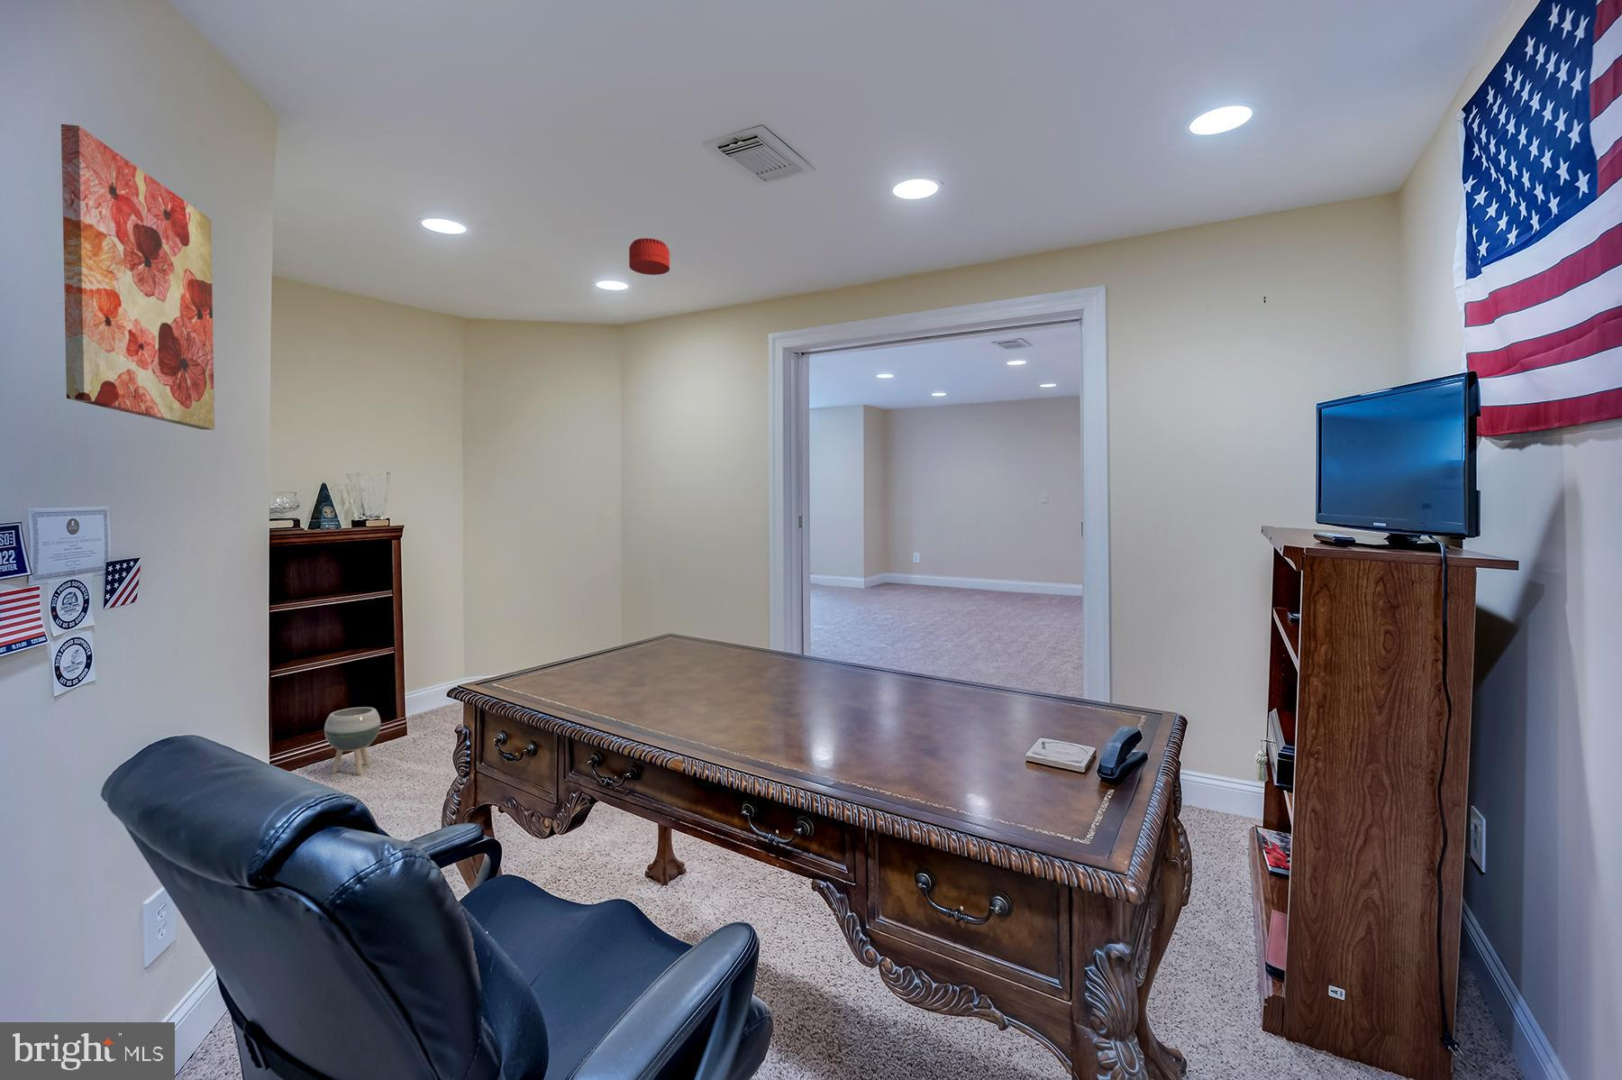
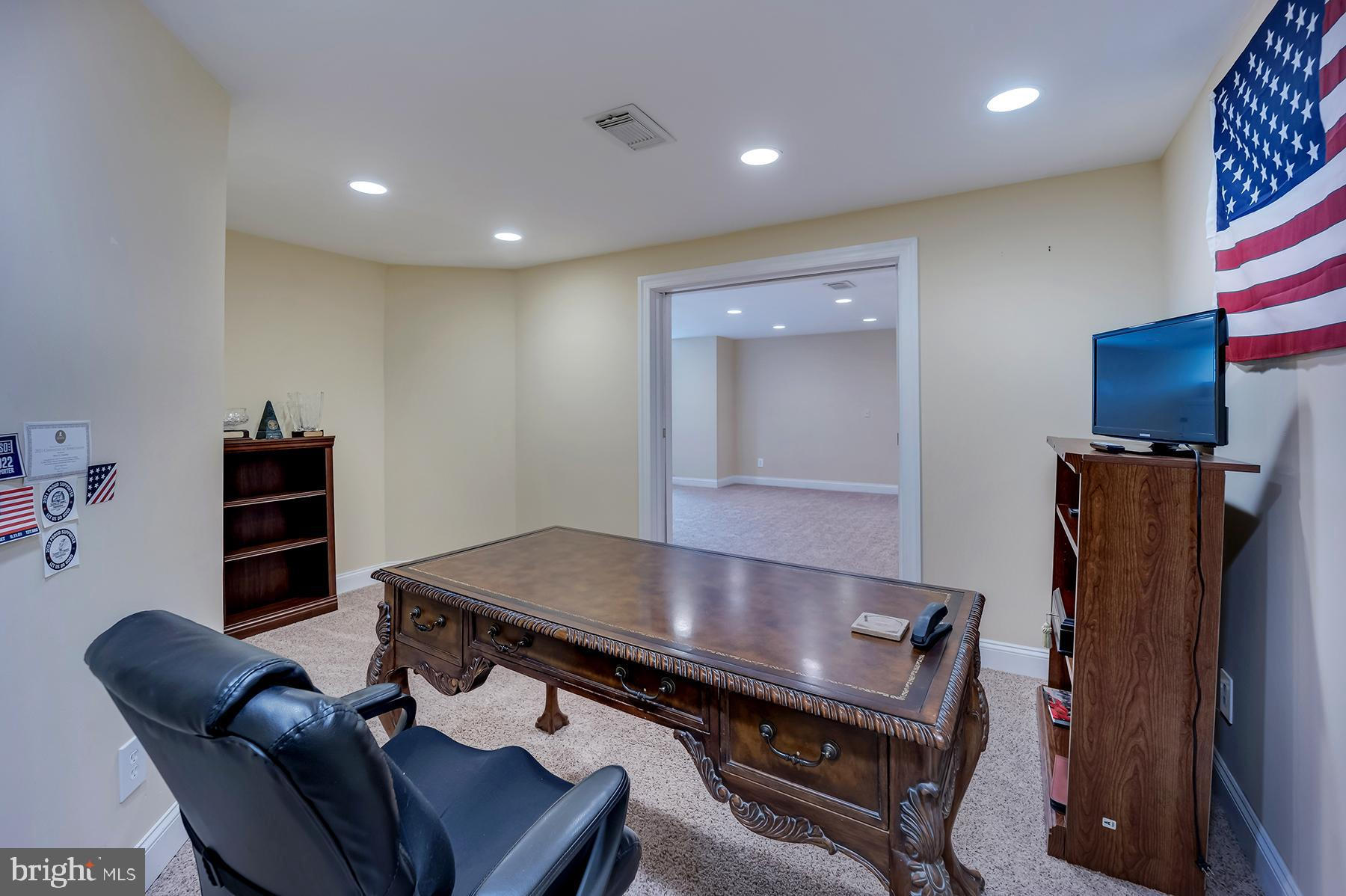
- wall art [60,123,216,432]
- planter [323,706,381,775]
- smoke detector [628,237,670,276]
